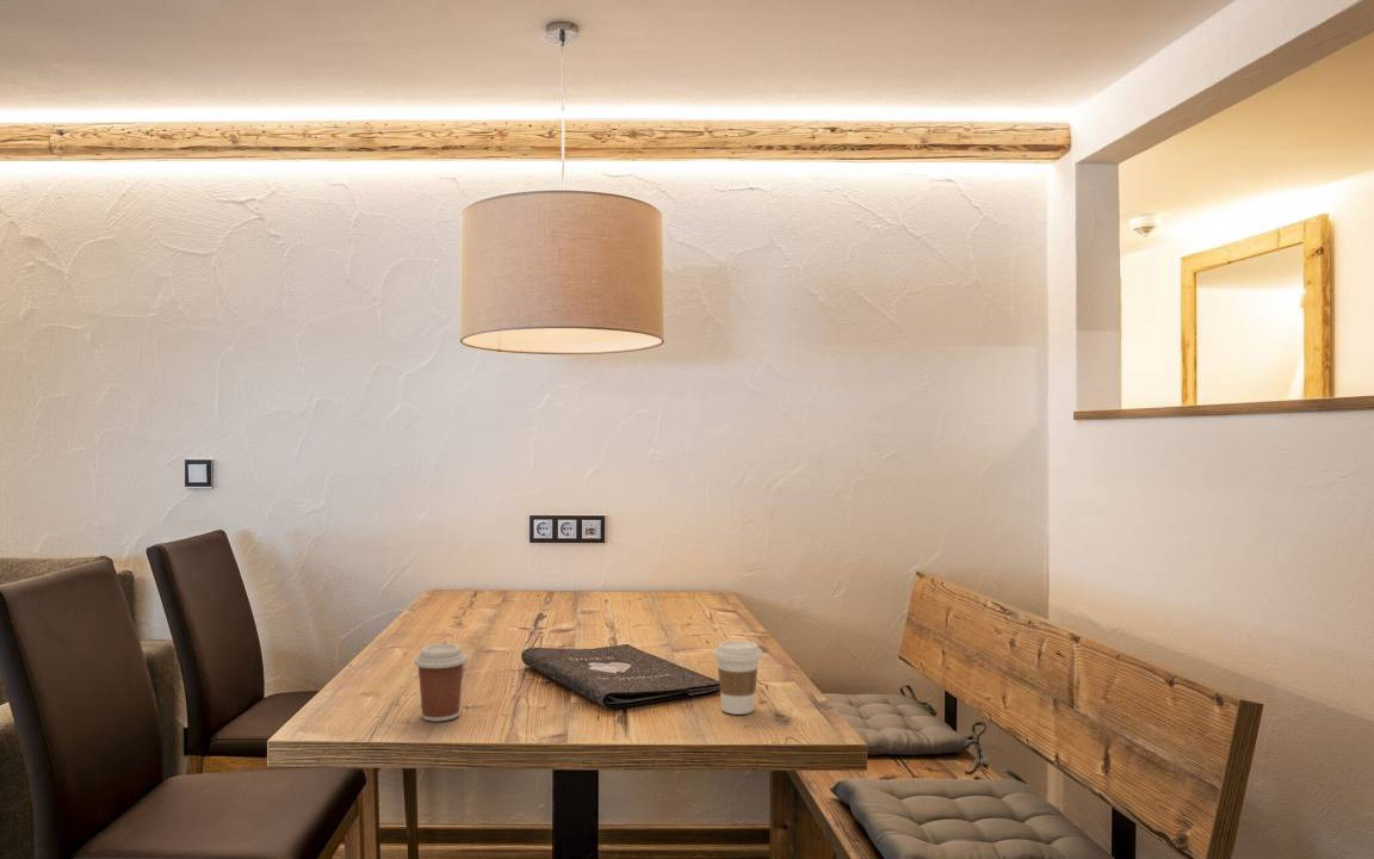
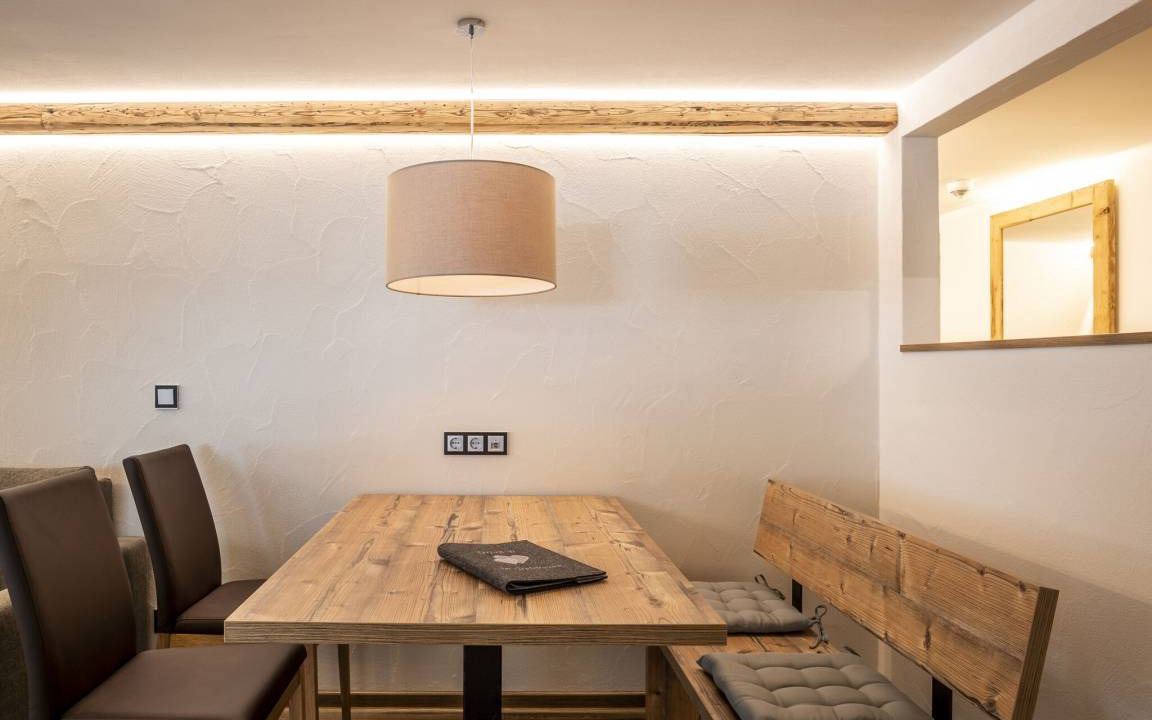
- coffee cup [413,643,469,723]
- coffee cup [712,639,763,716]
